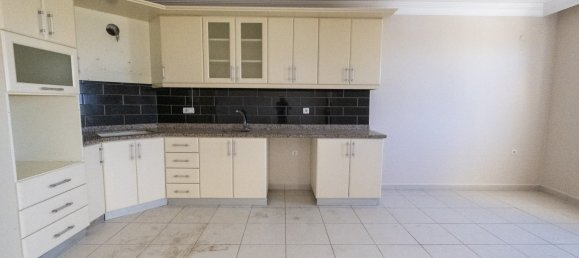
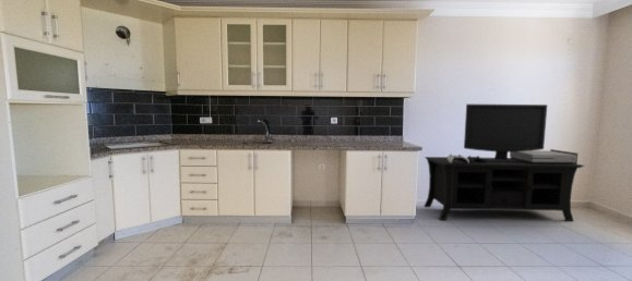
+ media console [422,103,585,222]
